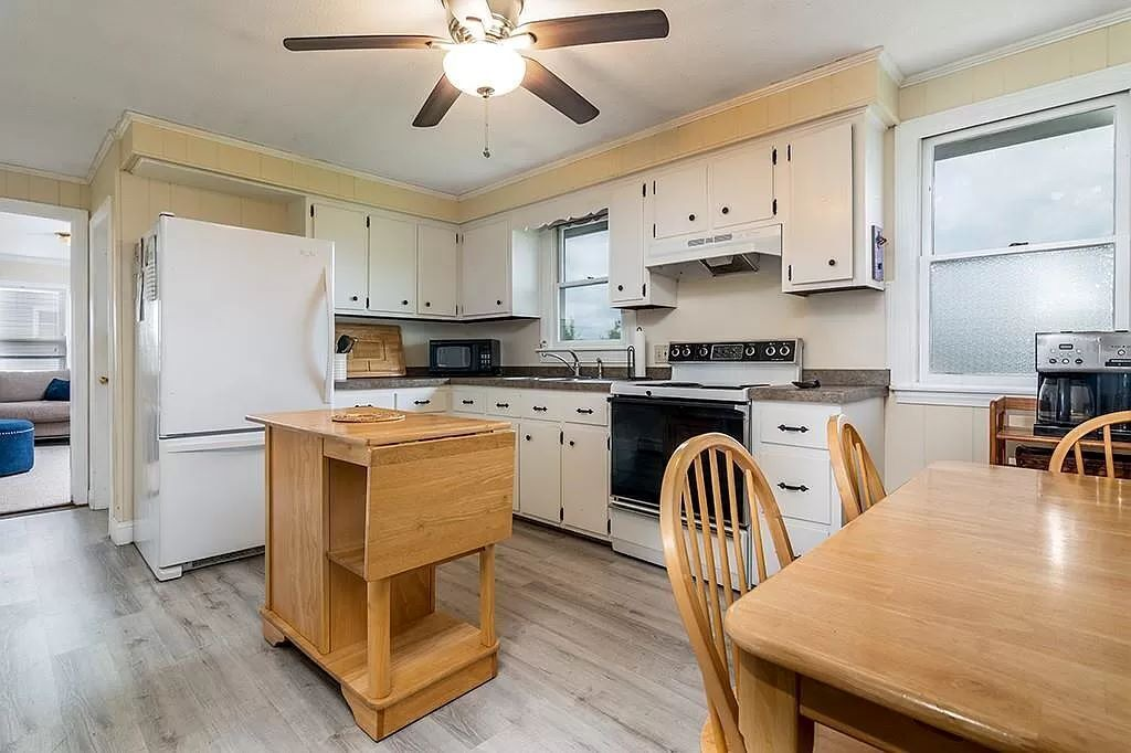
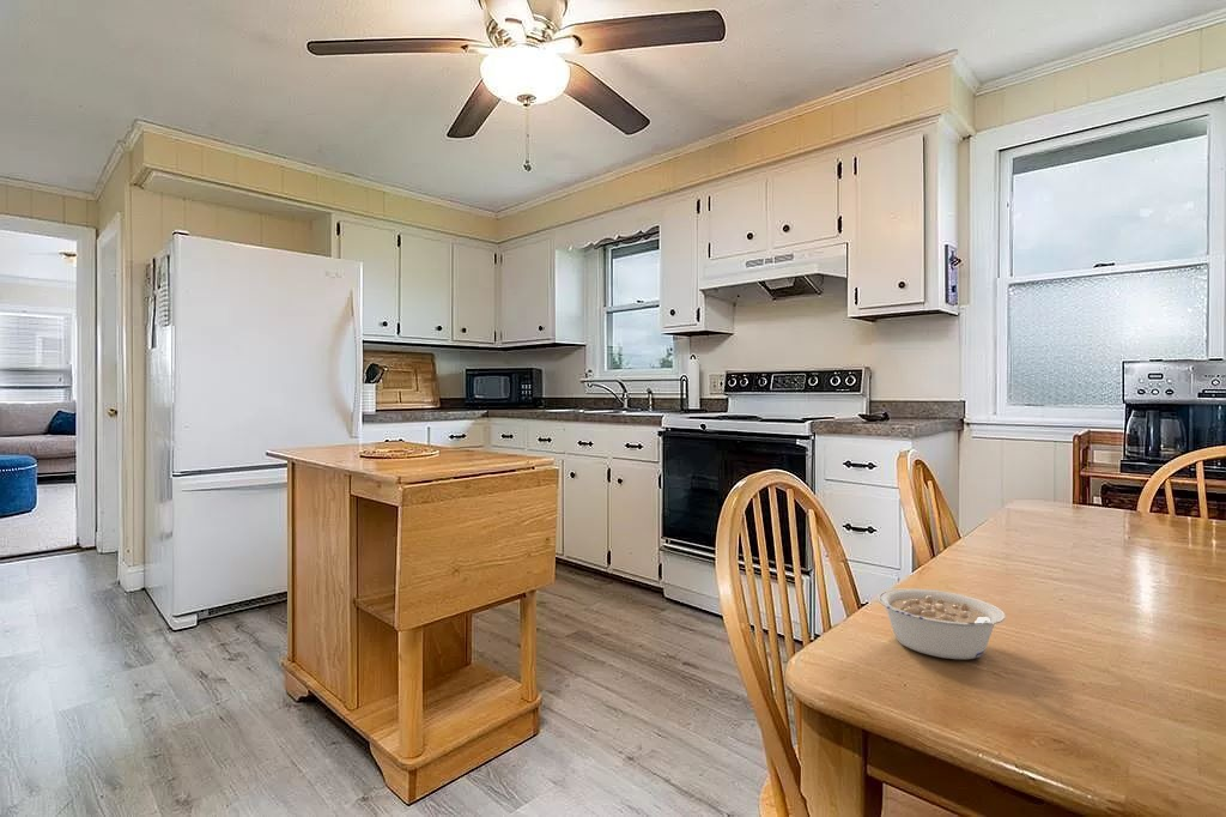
+ legume [876,587,1006,660]
